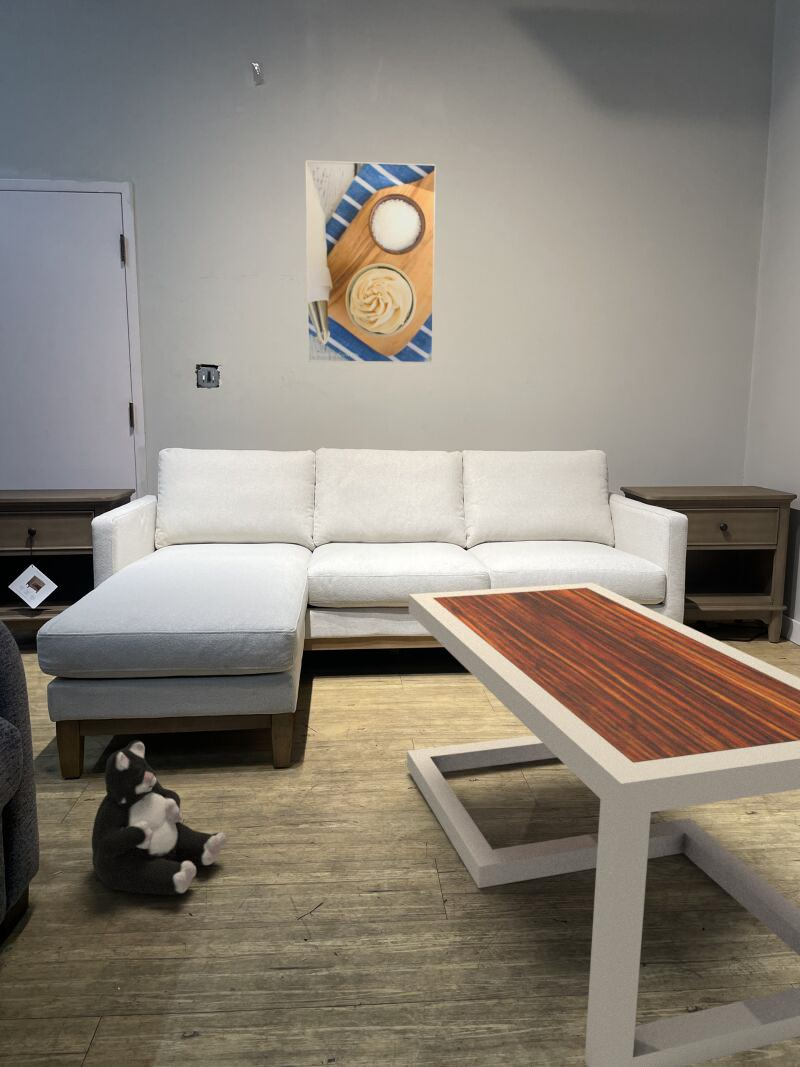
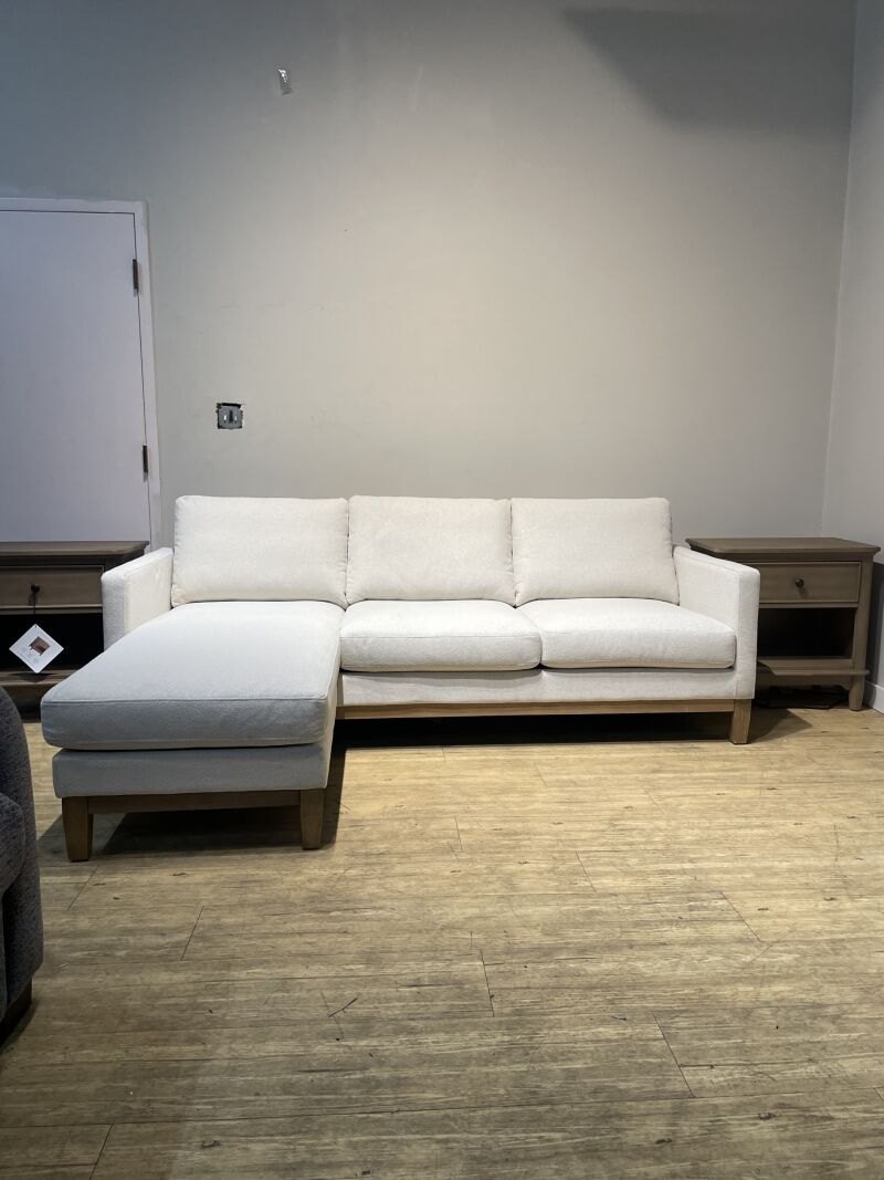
- plush toy [91,739,227,896]
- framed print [305,160,437,364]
- coffee table [406,582,800,1067]
